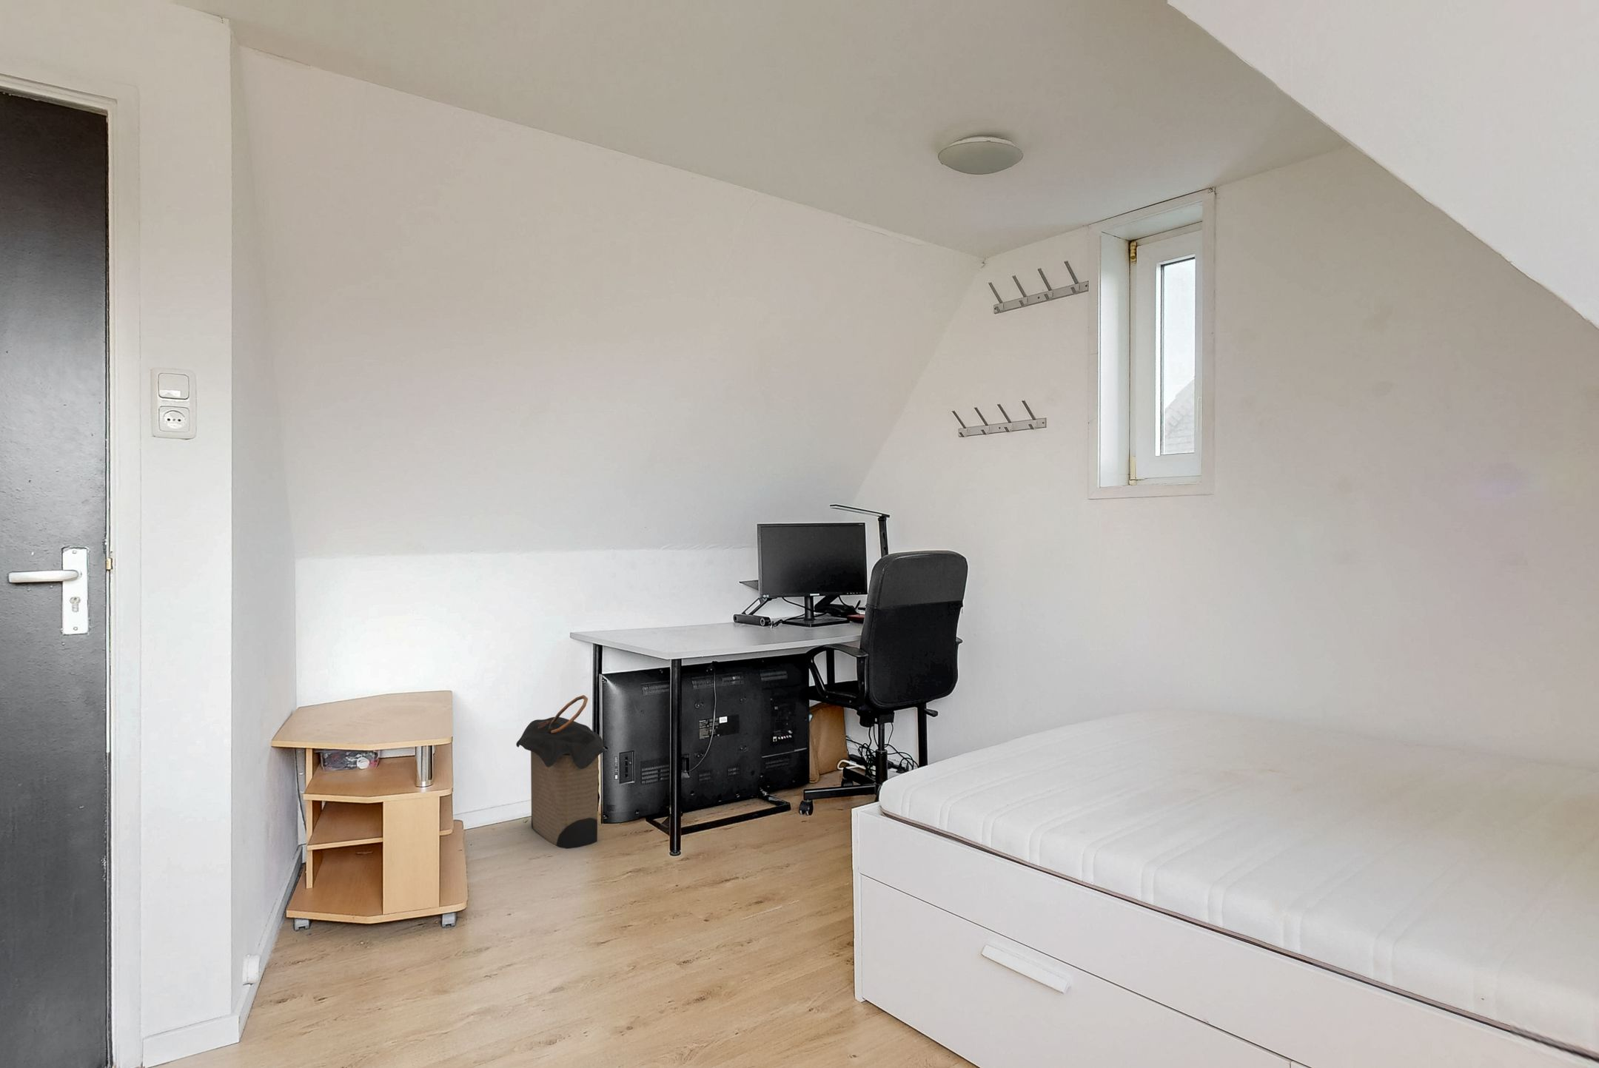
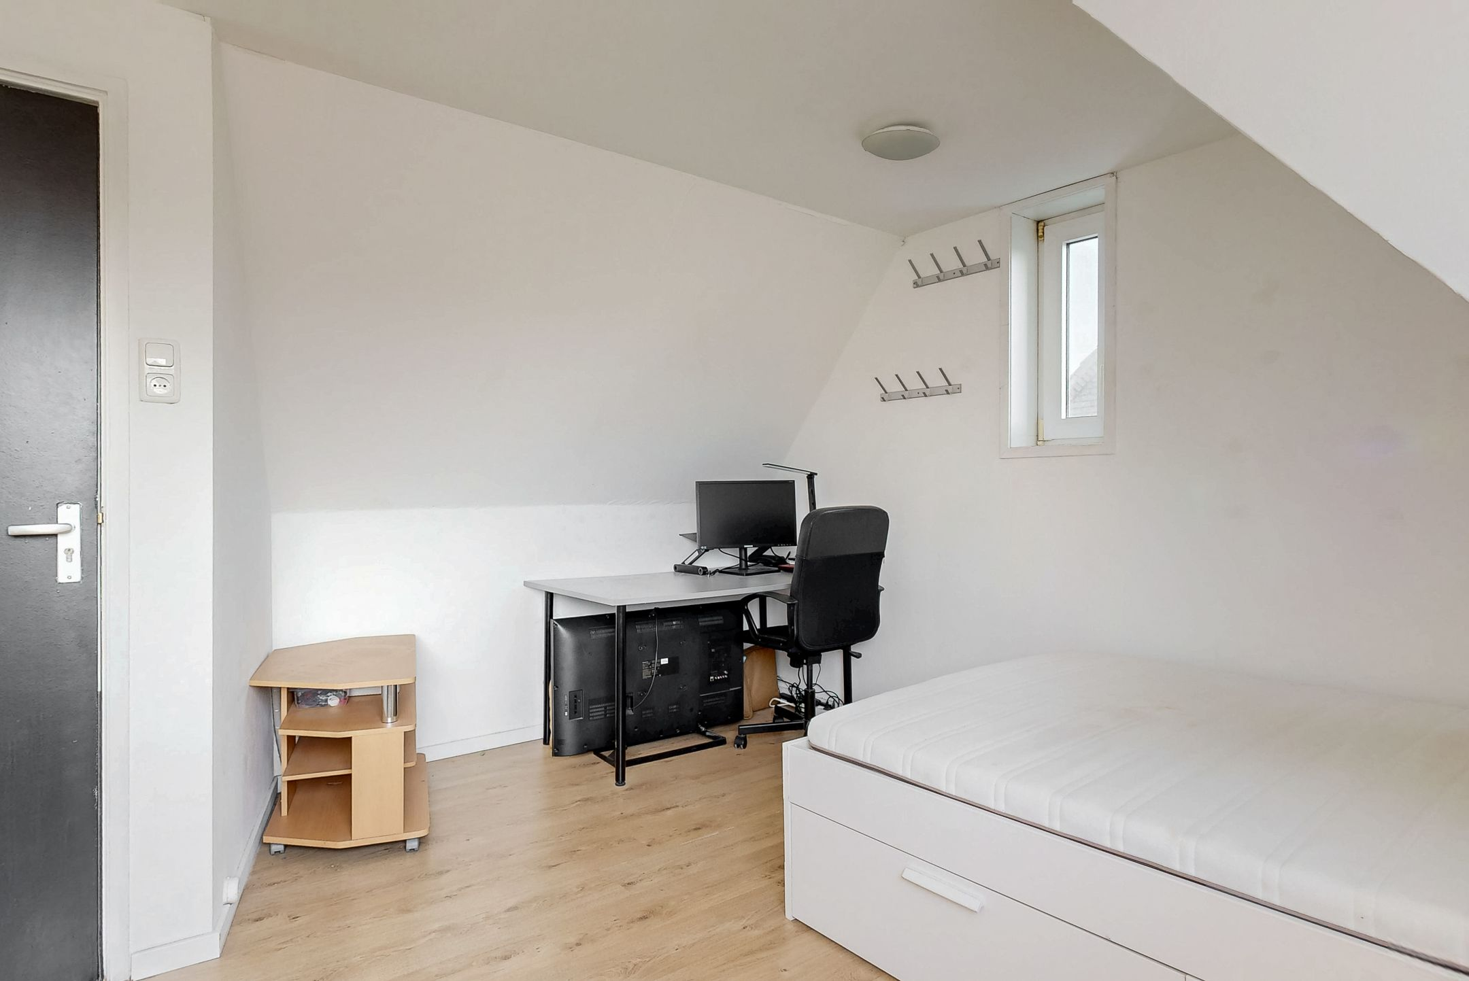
- laundry hamper [515,694,608,850]
